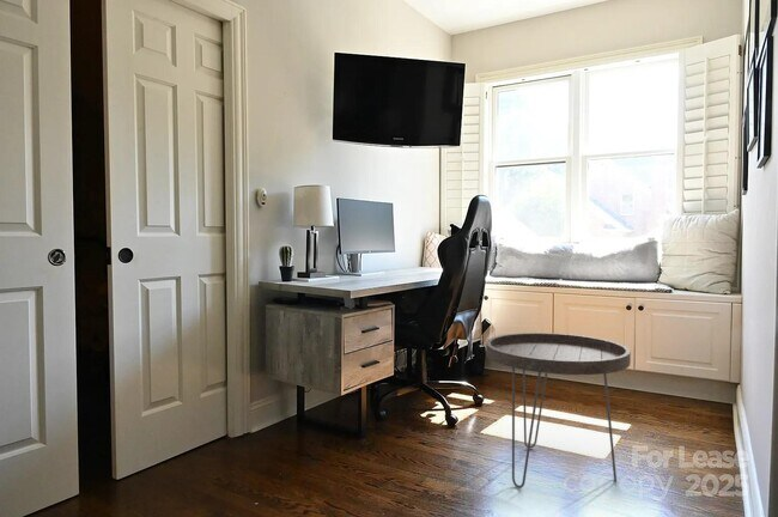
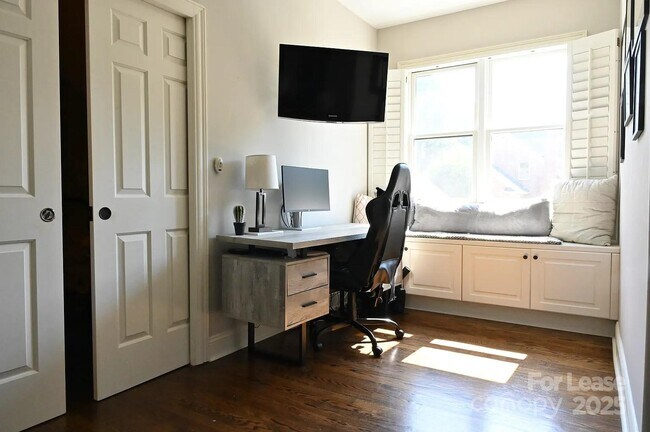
- side table [485,332,632,489]
